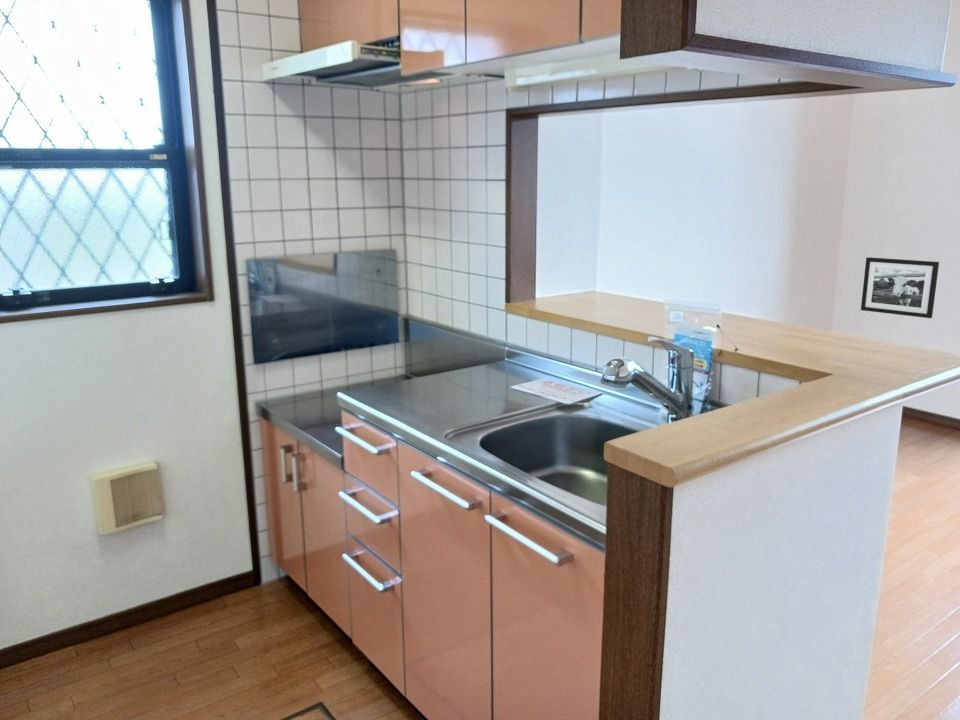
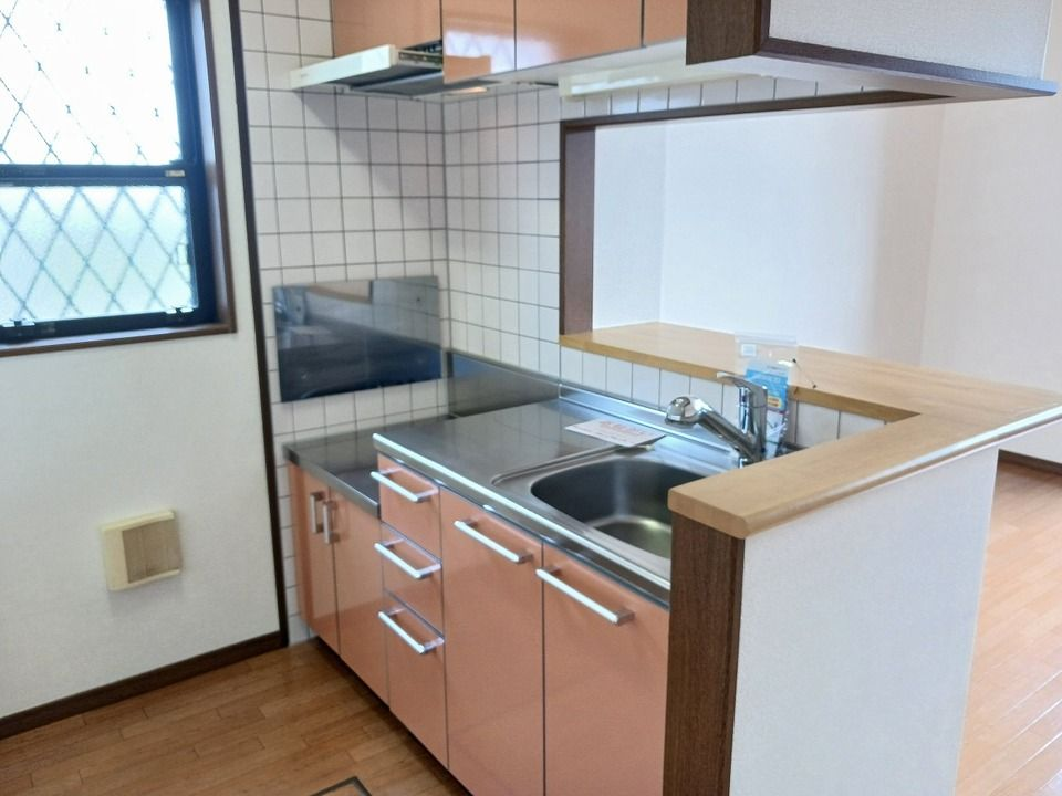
- picture frame [860,256,940,319]
